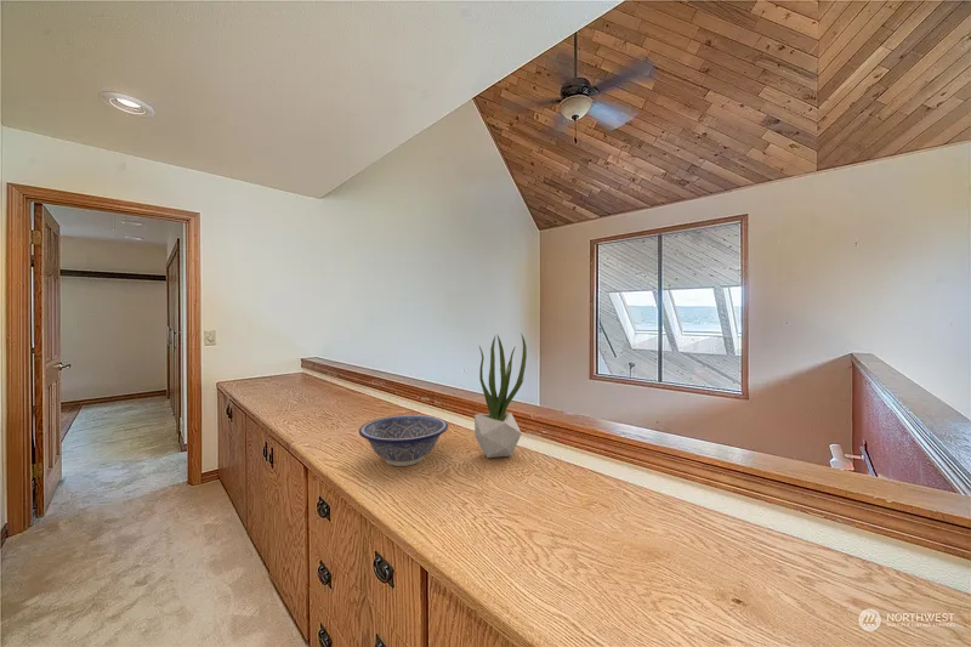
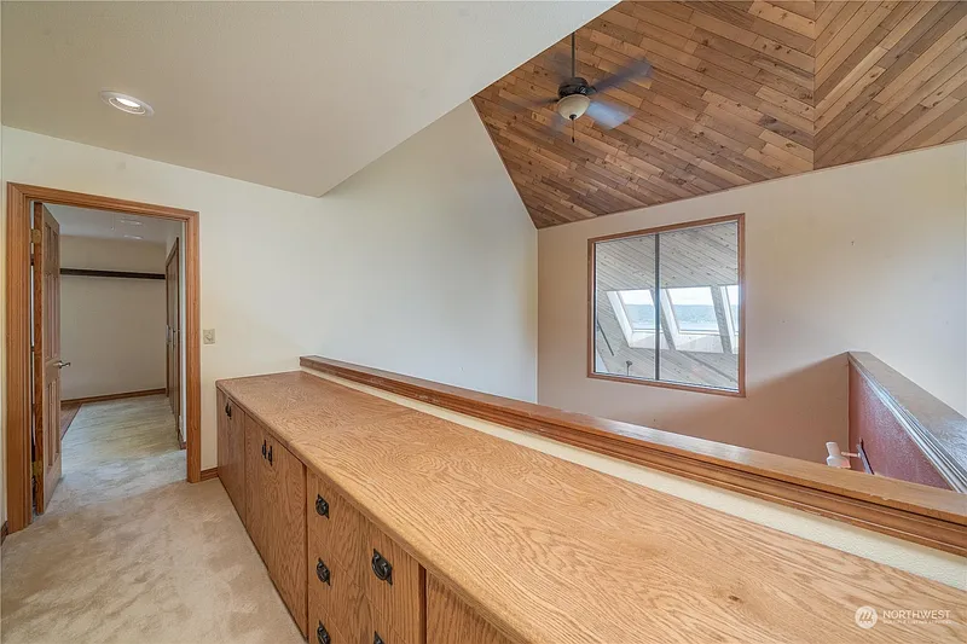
- decorative bowl [358,414,449,467]
- potted plant [473,333,528,459]
